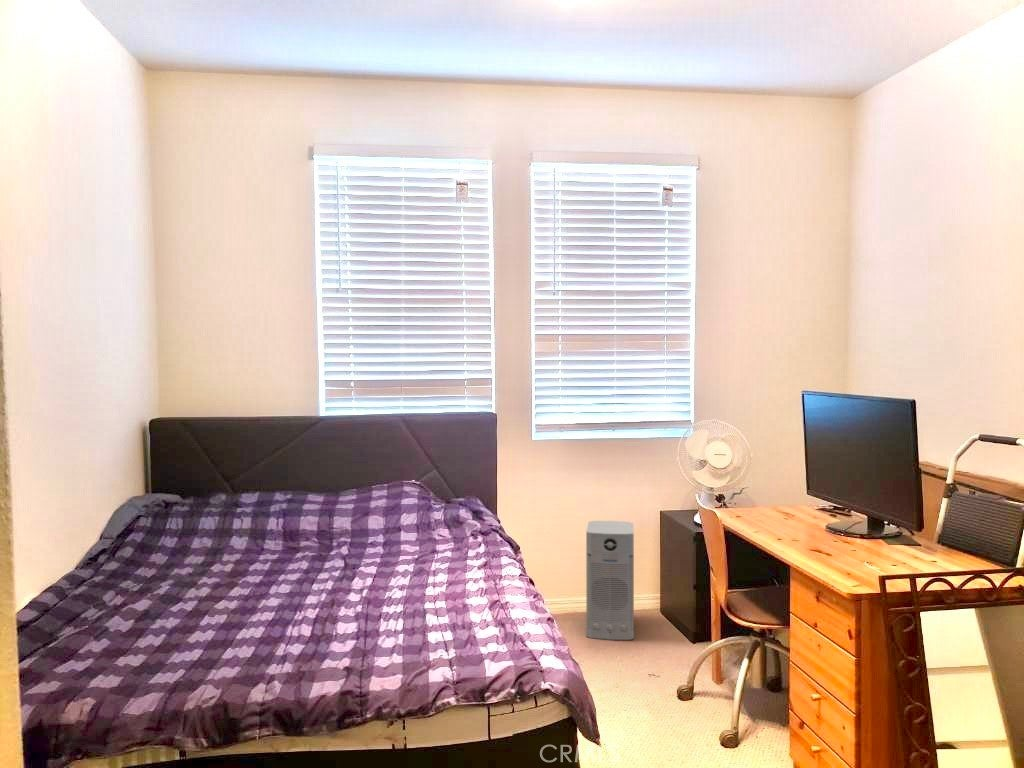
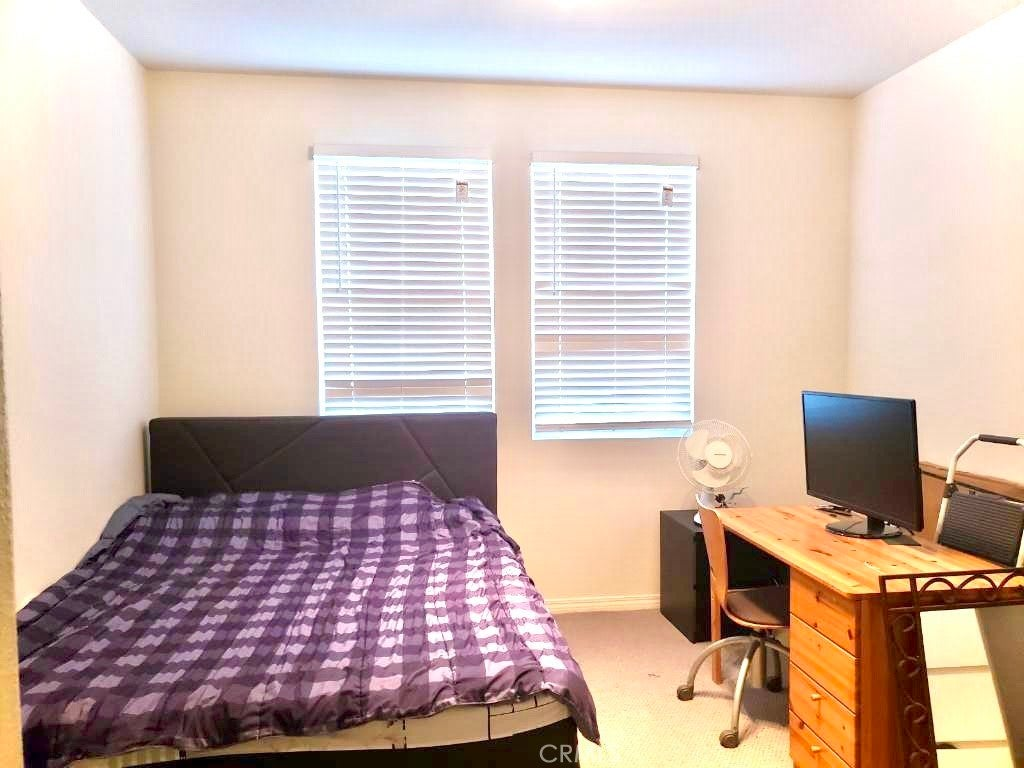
- air purifier [585,520,635,641]
